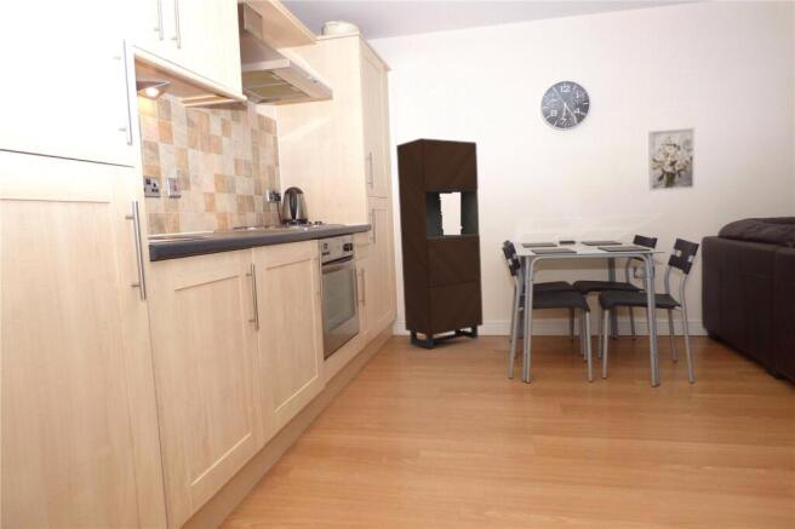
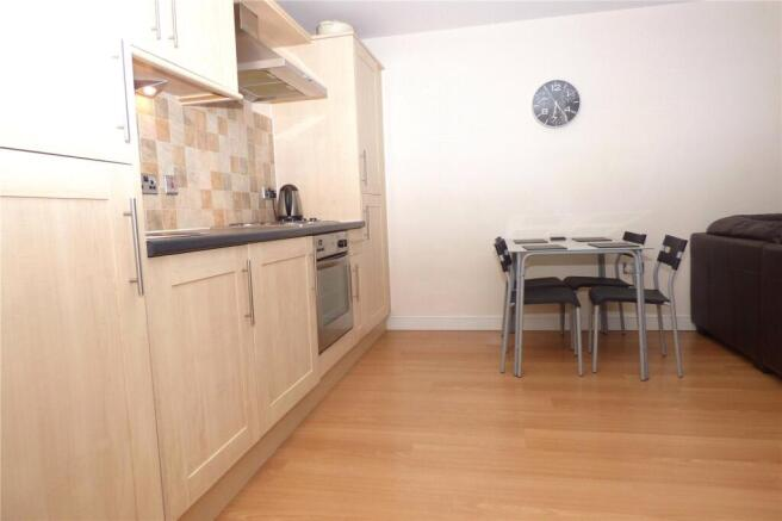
- storage cabinet [395,137,485,350]
- wall art [647,126,696,192]
